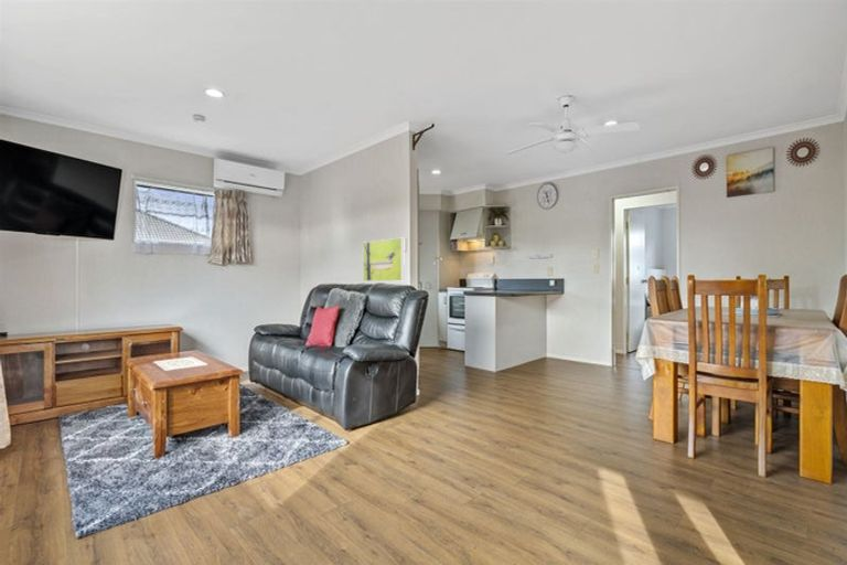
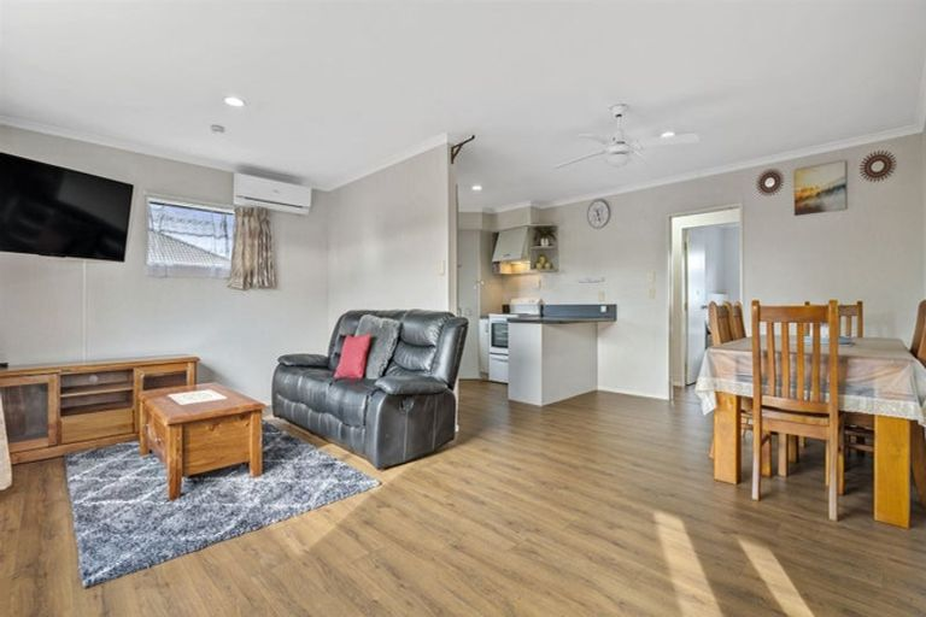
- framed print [362,237,406,282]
